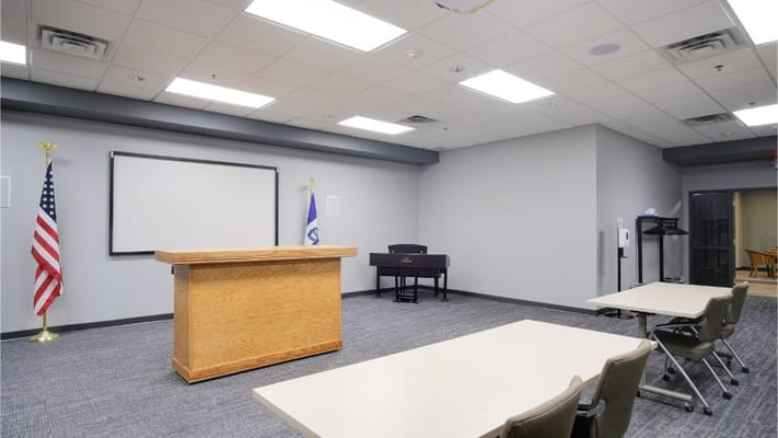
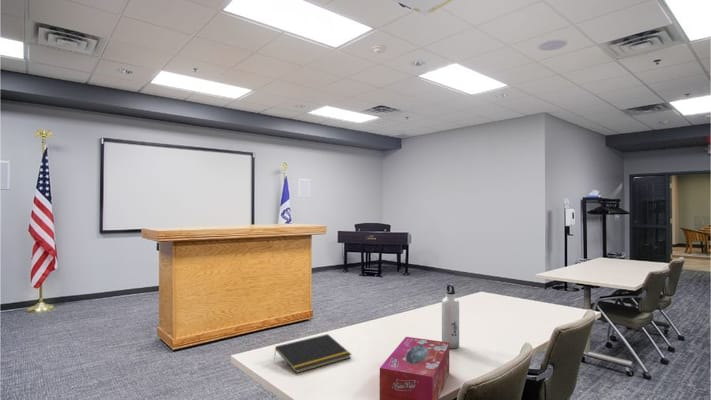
+ tissue box [379,336,450,400]
+ notepad [273,333,352,374]
+ water bottle [441,283,460,350]
